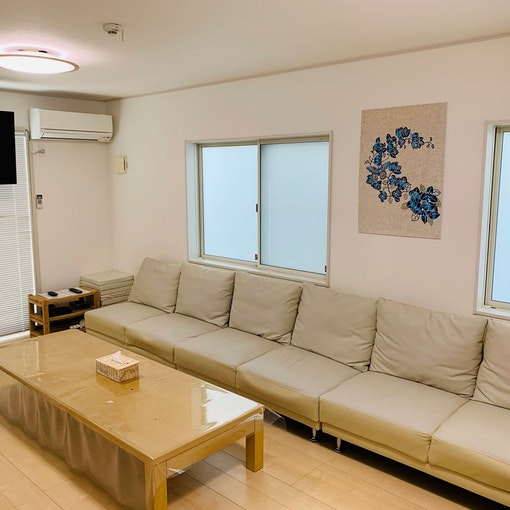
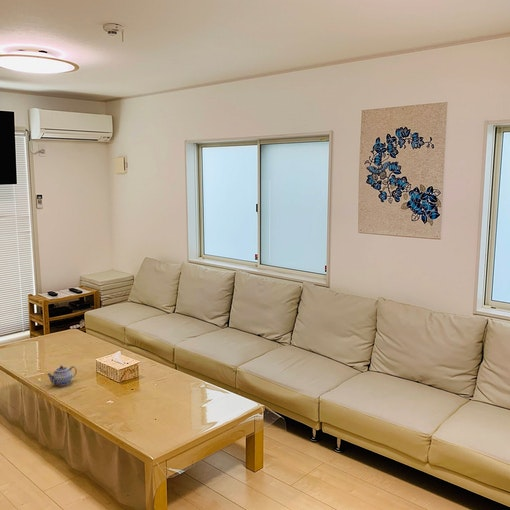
+ teapot [46,365,78,387]
